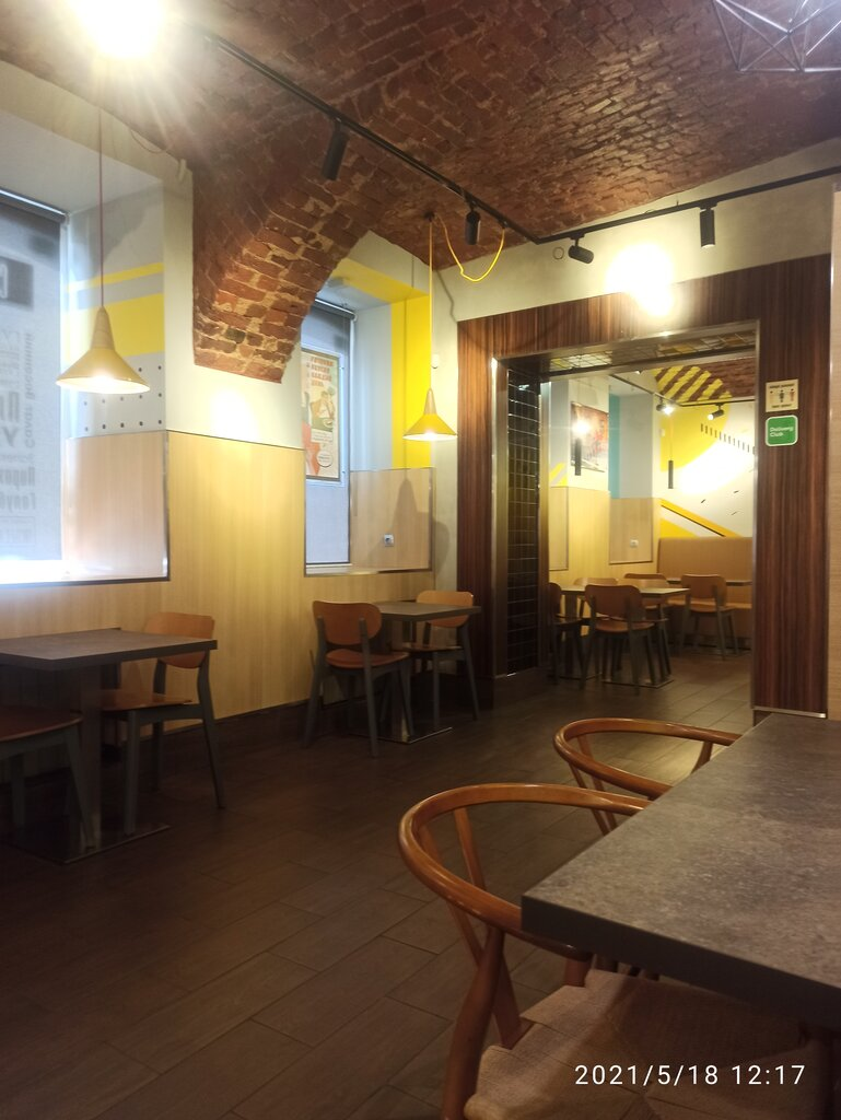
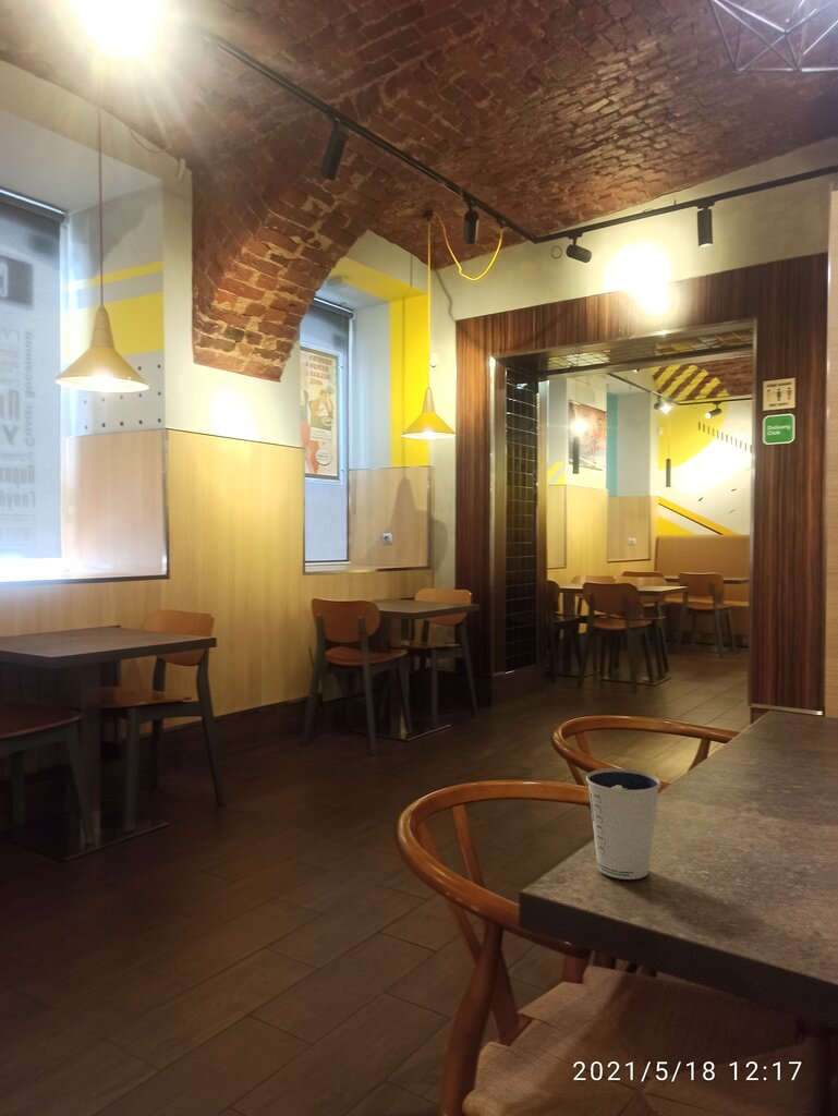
+ dixie cup [585,767,661,881]
